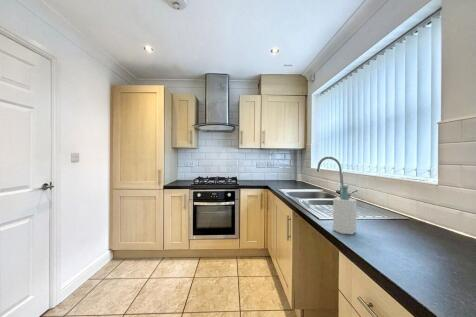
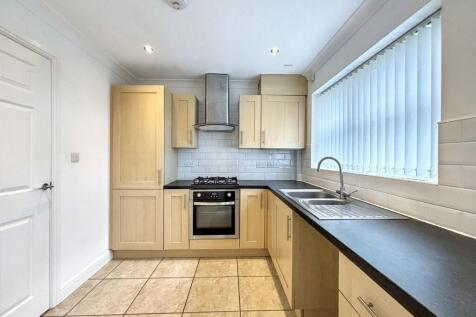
- soap bottle [332,184,358,235]
